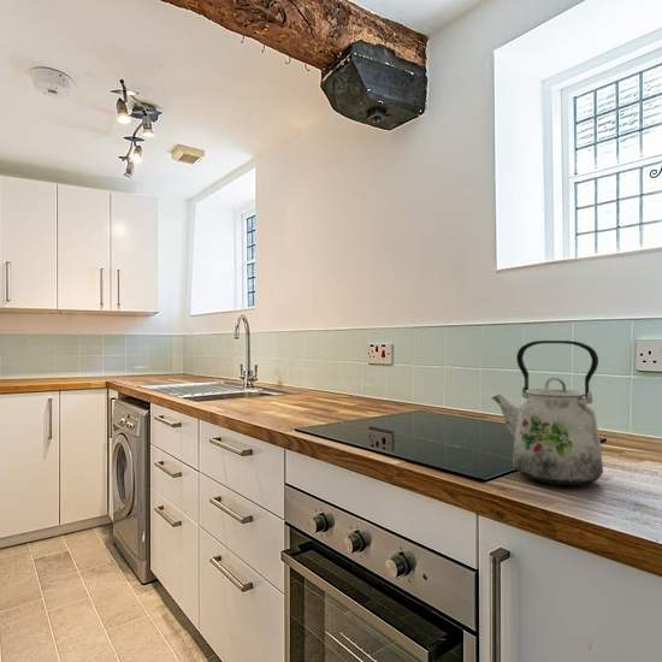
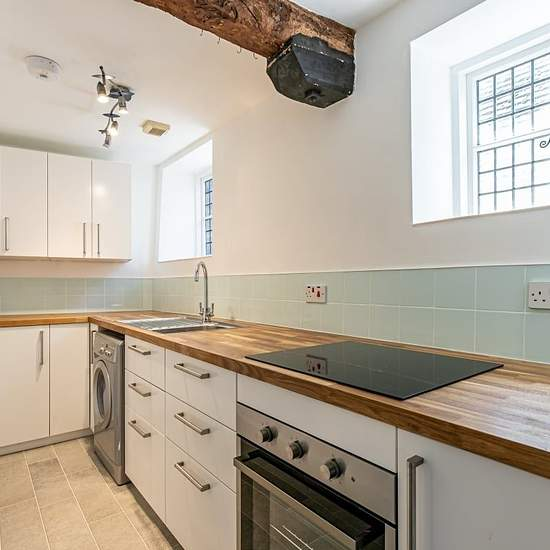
- kettle [491,339,604,486]
